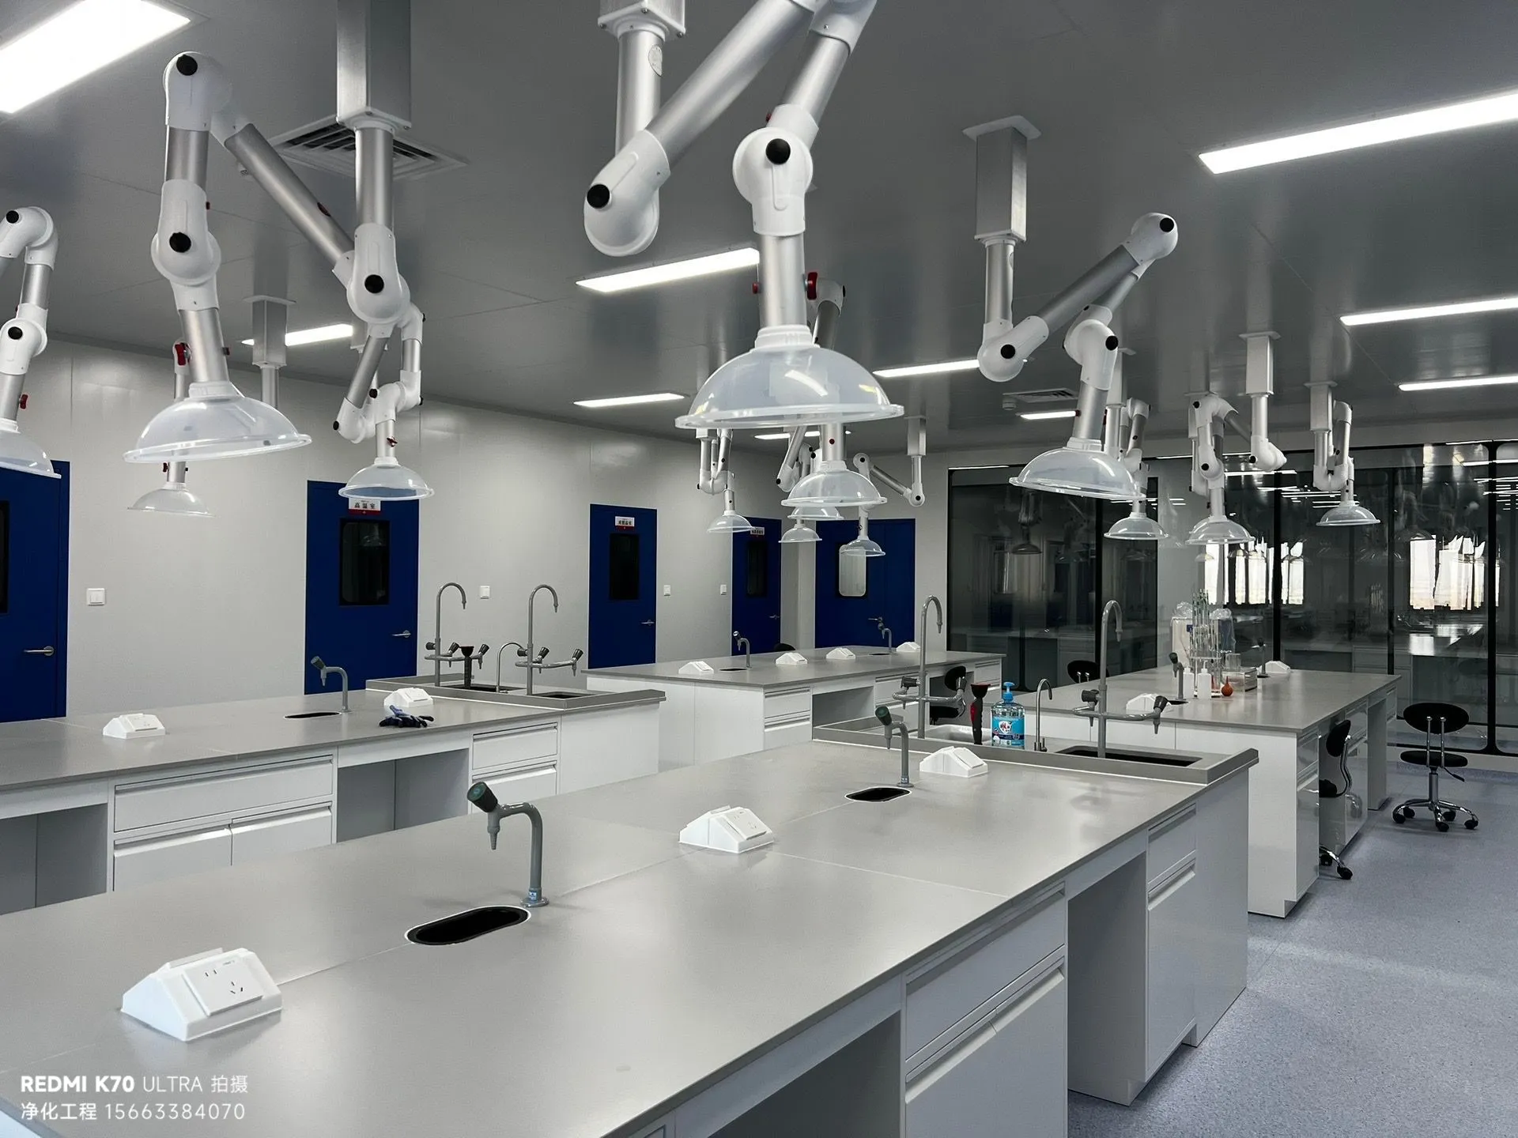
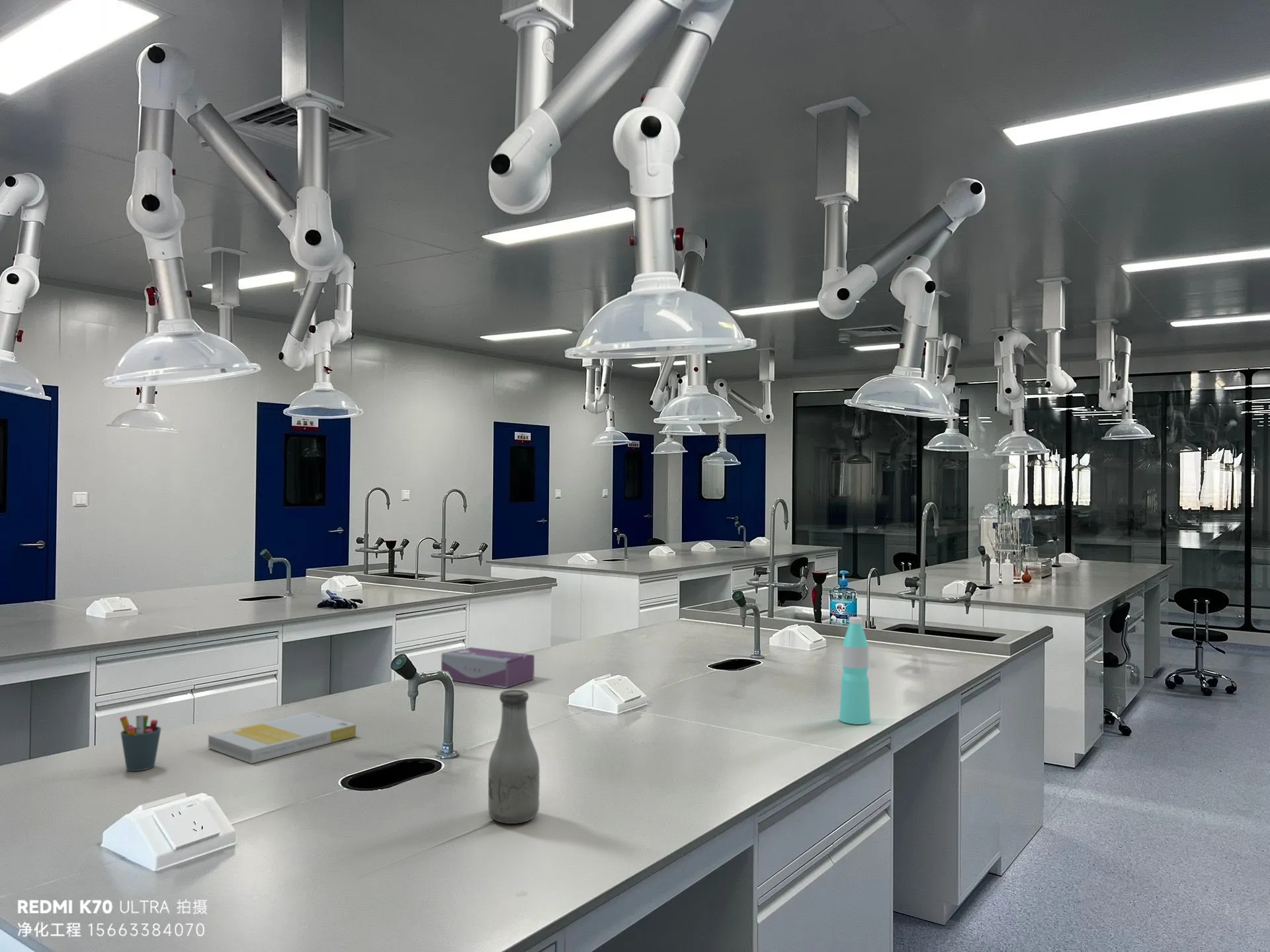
+ book [207,711,357,764]
+ pen holder [119,714,162,772]
+ water bottle [839,616,871,725]
+ bottle [487,689,540,824]
+ tissue box [441,647,535,689]
